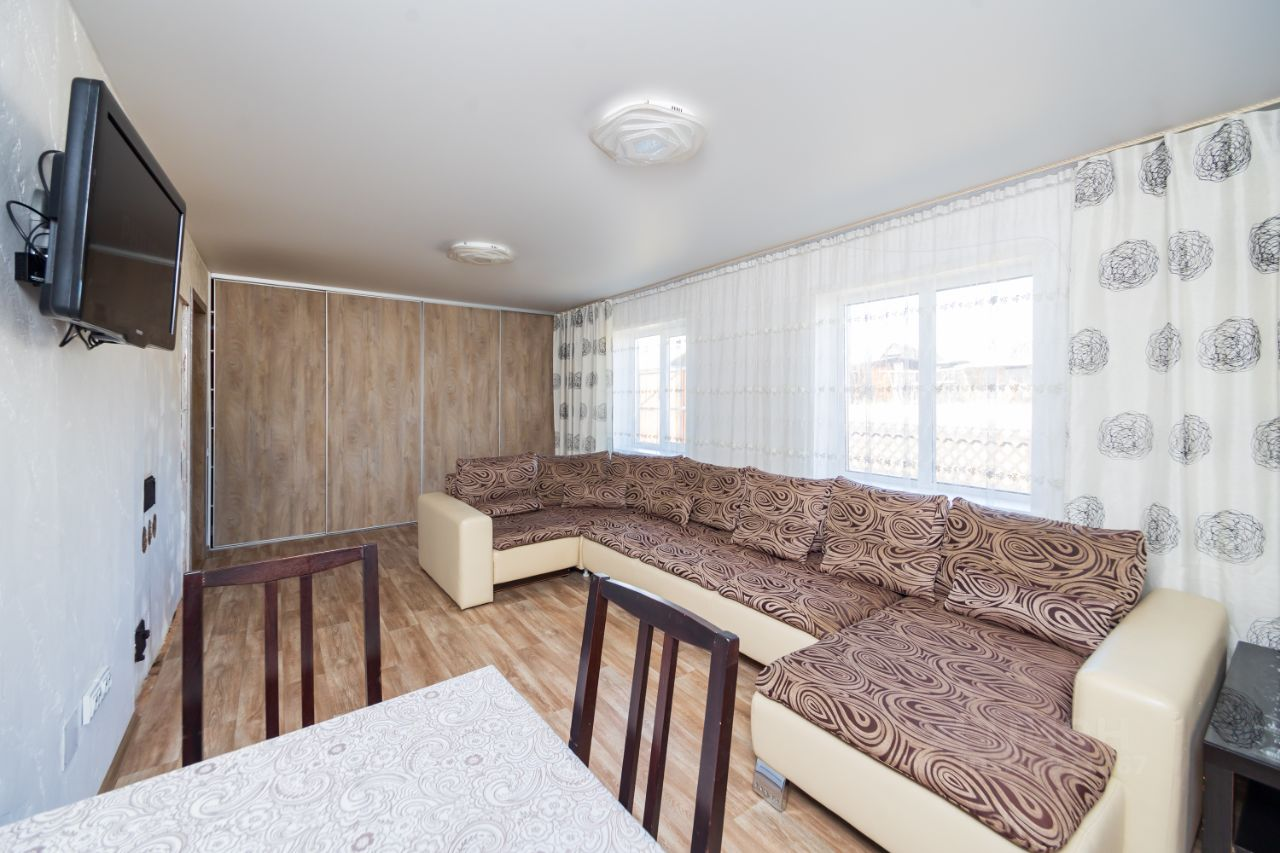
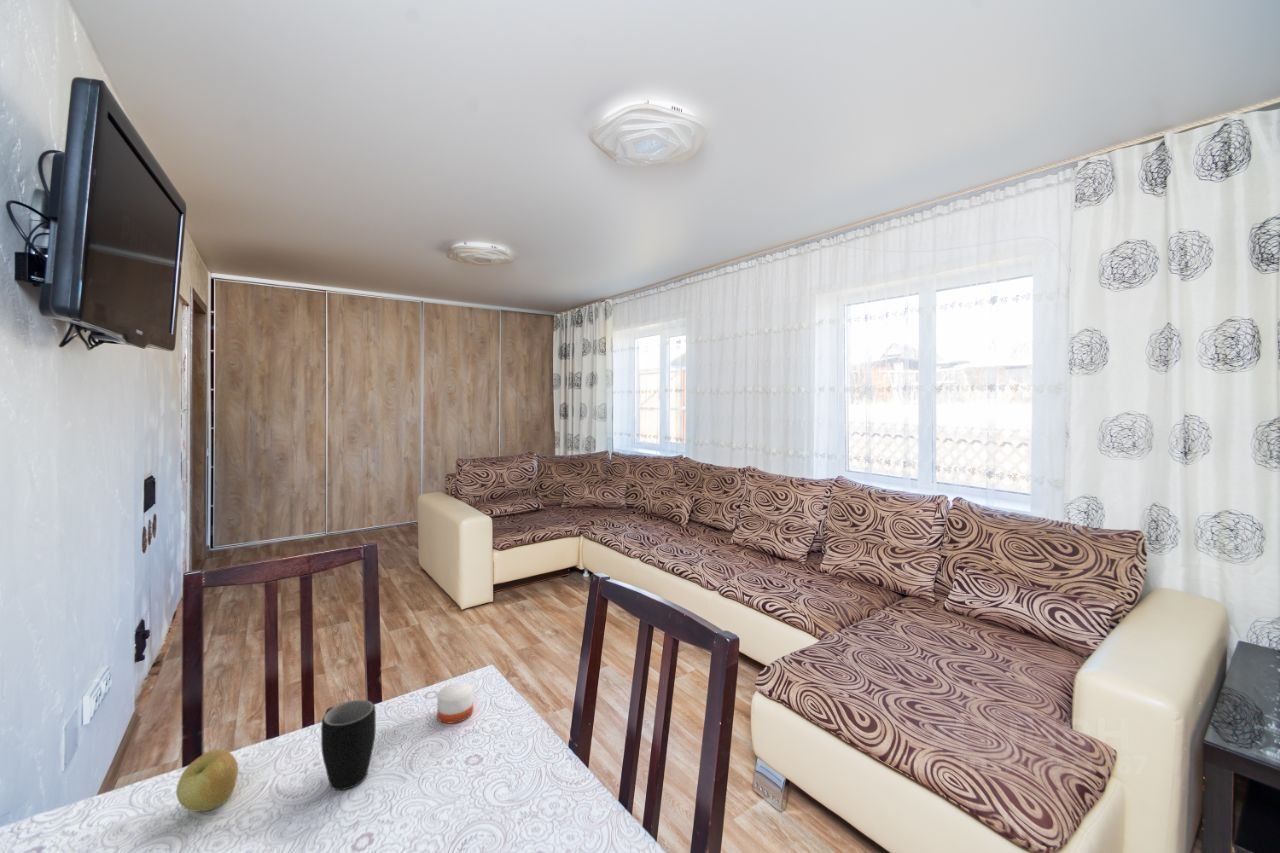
+ mug [320,699,377,791]
+ candle [436,678,474,724]
+ apple [175,748,239,812]
